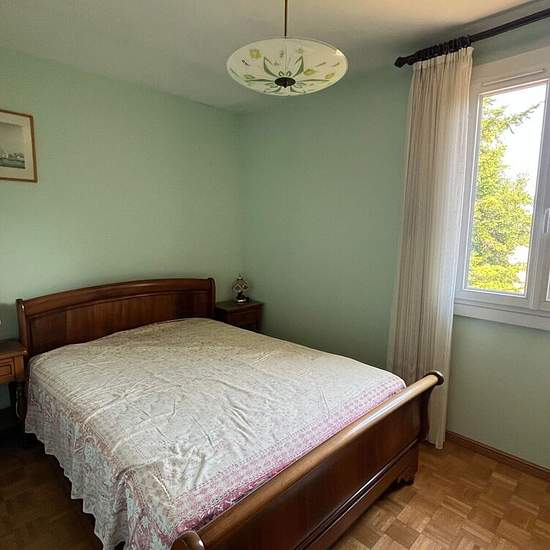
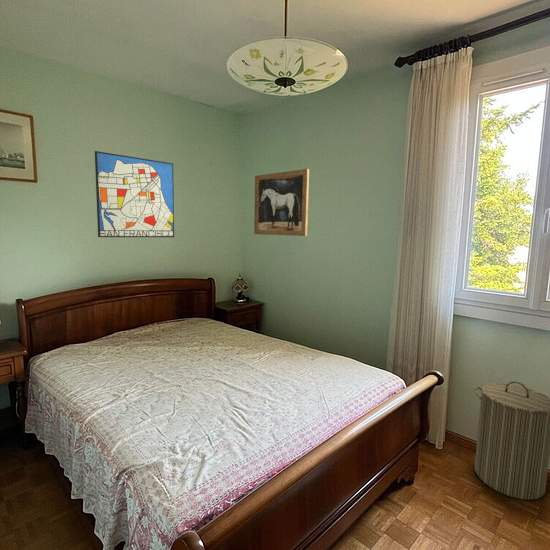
+ wall art [94,150,175,238]
+ wall art [253,168,310,237]
+ laundry hamper [474,380,550,501]
